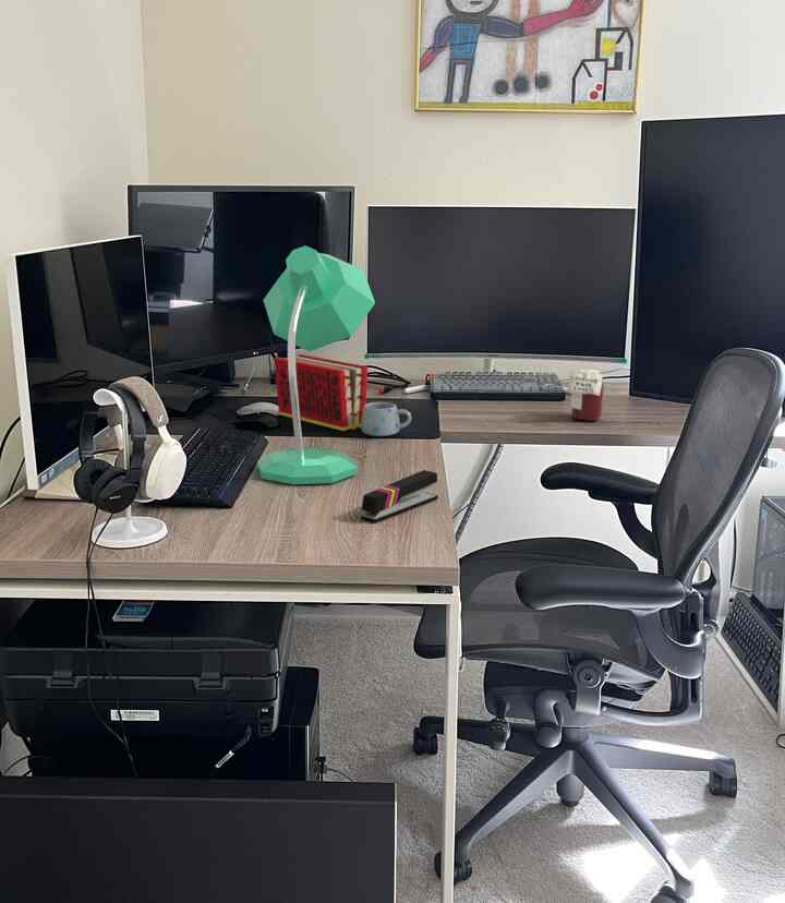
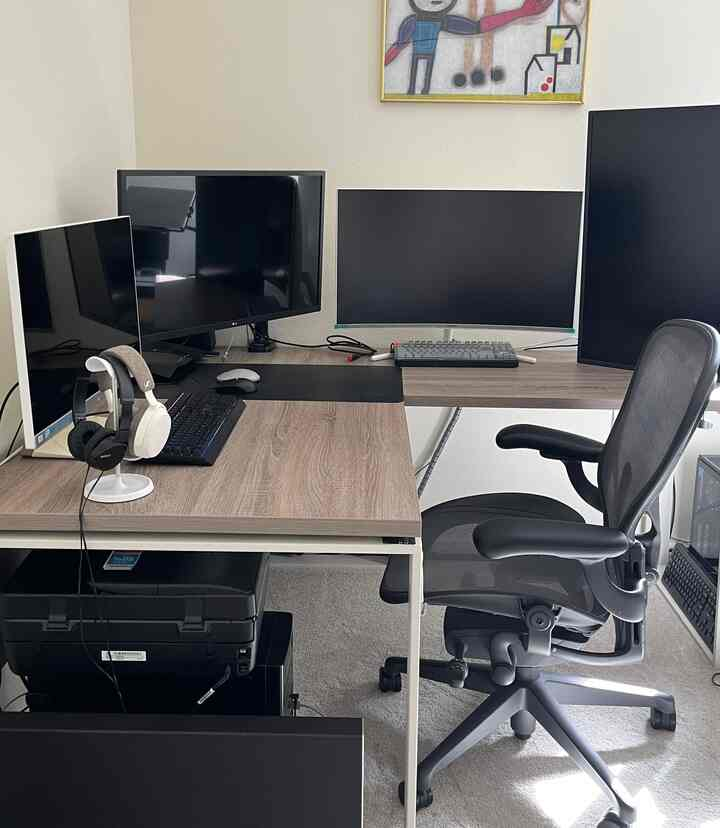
- stapler [360,469,439,523]
- mug [360,401,412,437]
- jar [566,369,605,422]
- desk lamp [256,244,376,485]
- book [273,353,369,432]
